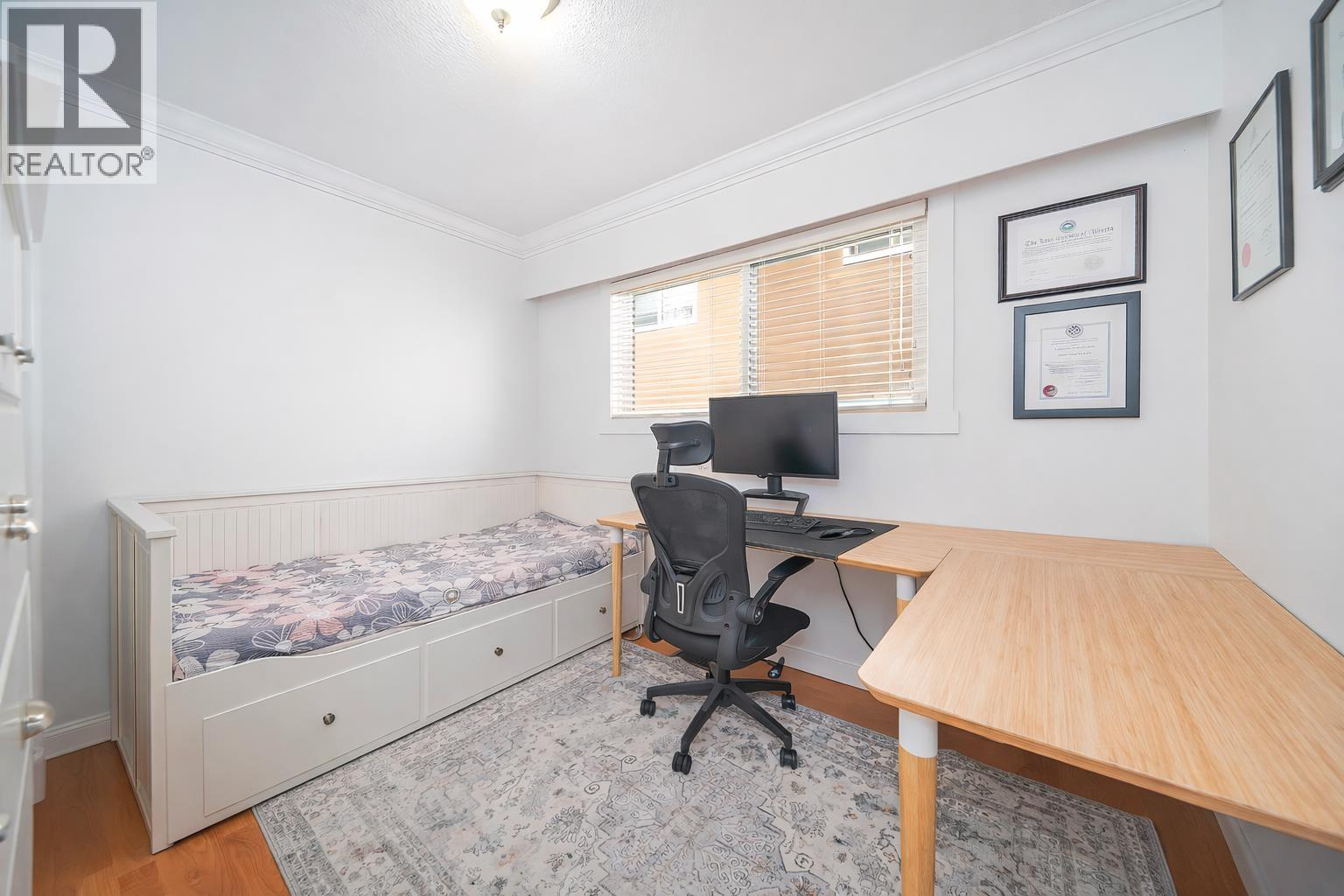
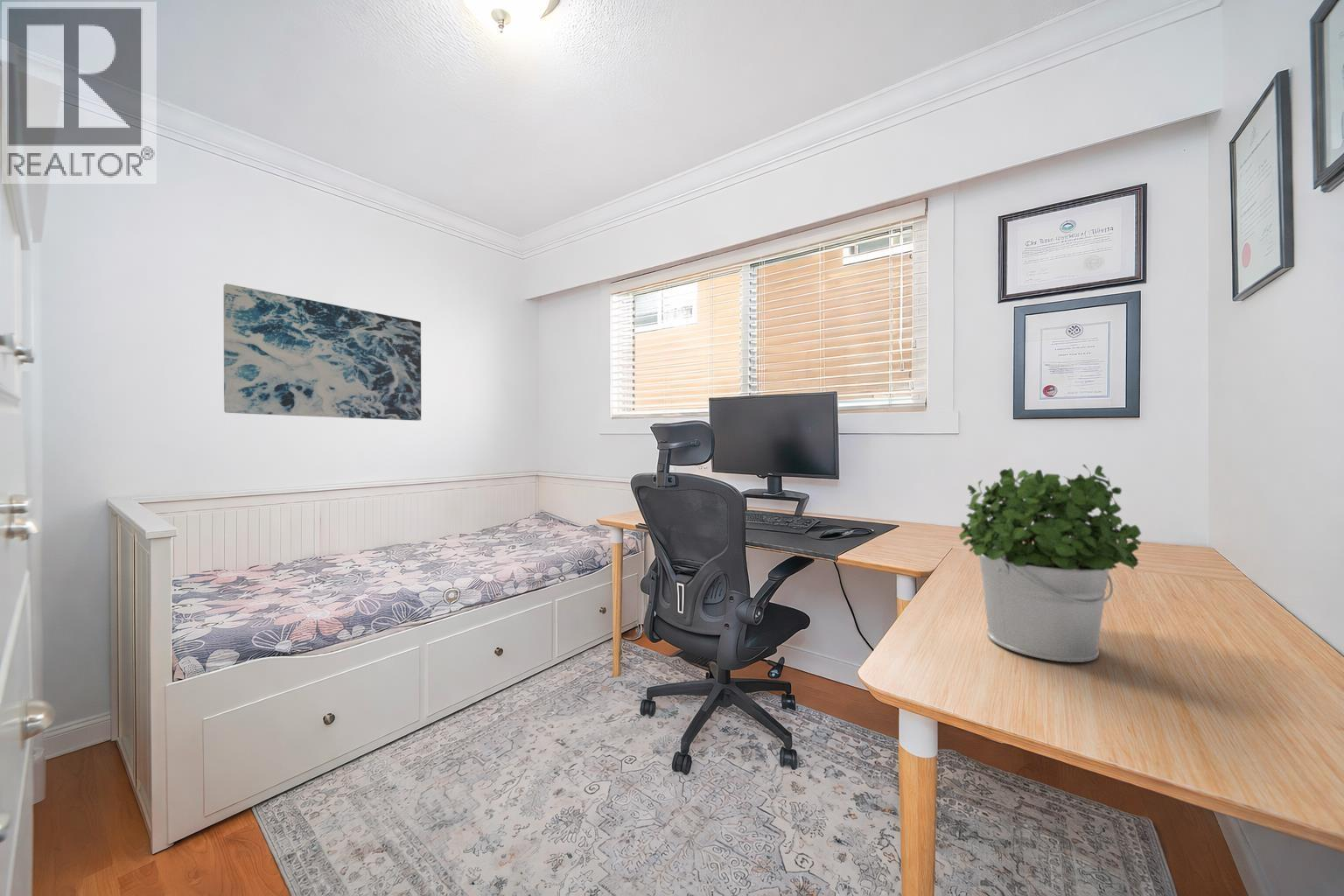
+ wall art [223,283,422,422]
+ potted plant [958,464,1142,663]
